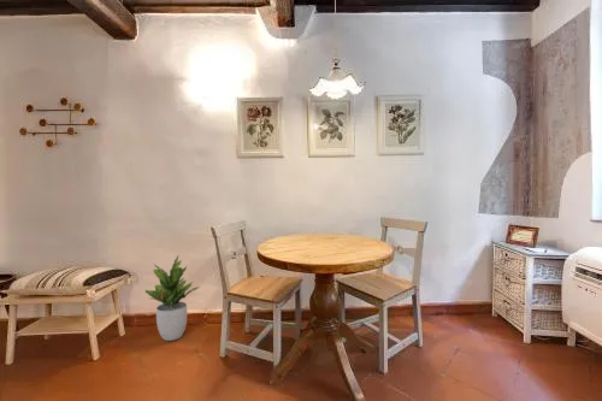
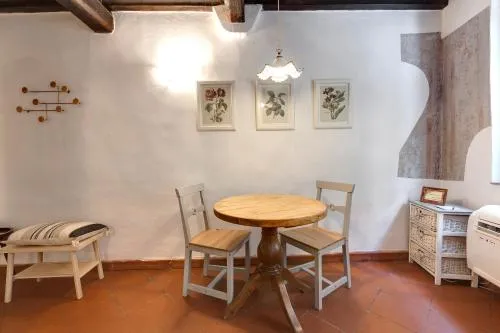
- potted plant [144,254,201,342]
